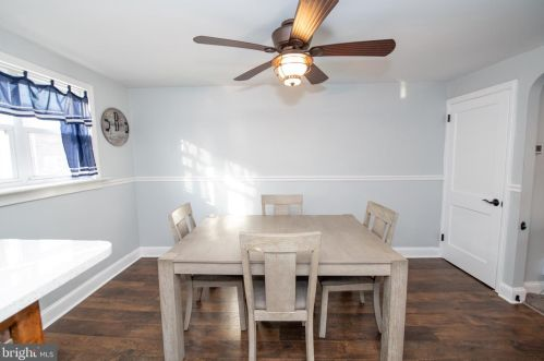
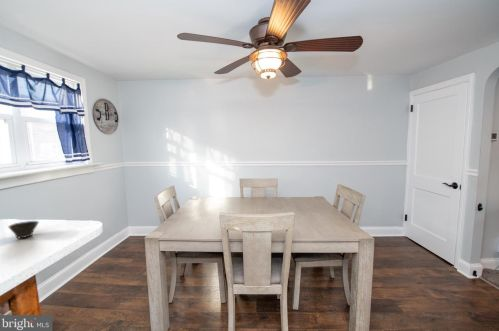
+ cup [7,220,40,239]
